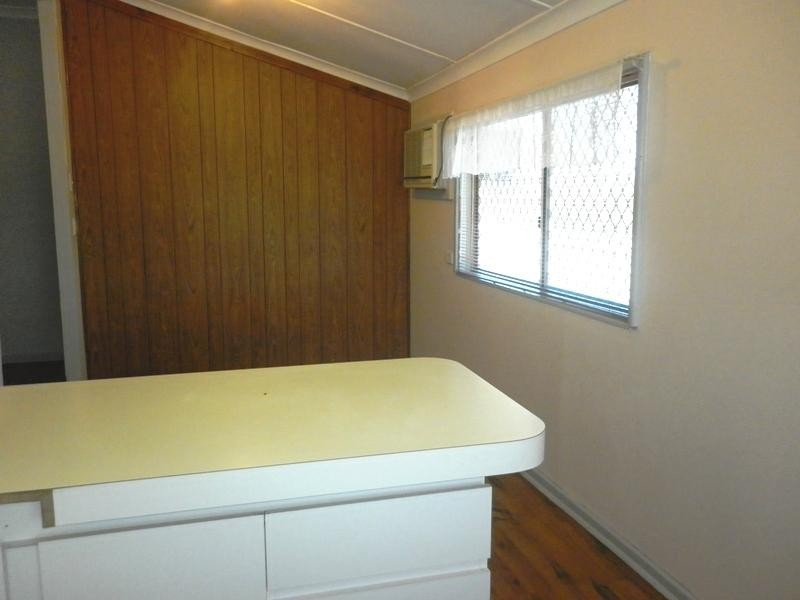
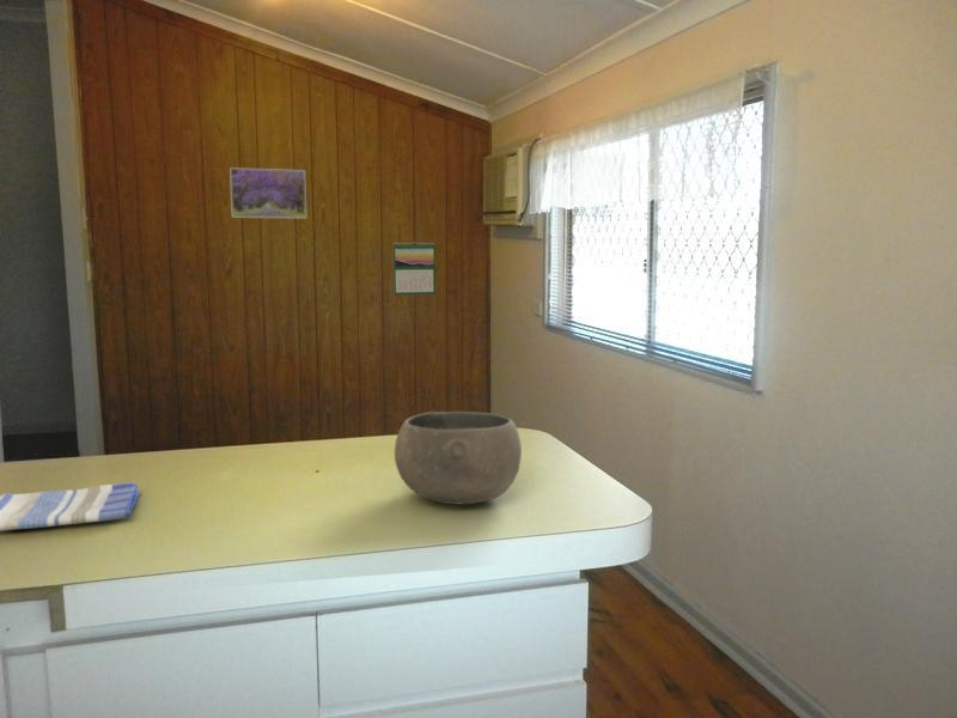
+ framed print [228,166,307,219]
+ calendar [391,241,437,297]
+ bowl [394,410,523,506]
+ dish towel [0,481,141,531]
